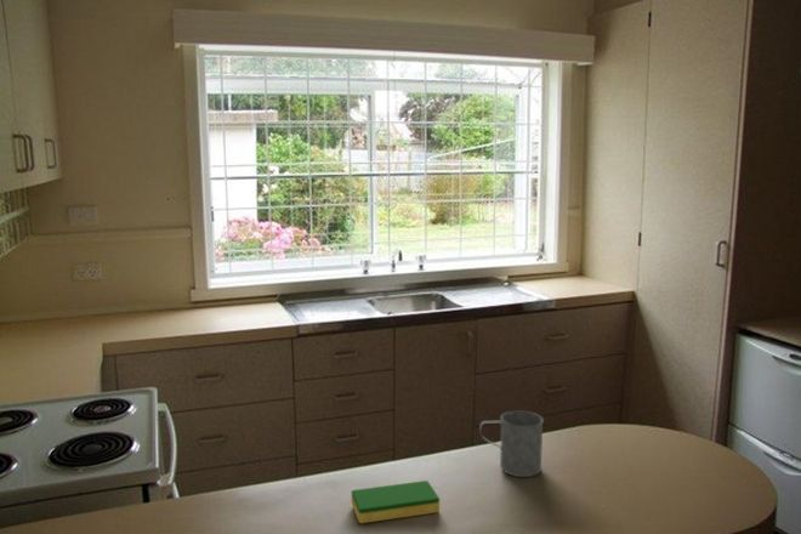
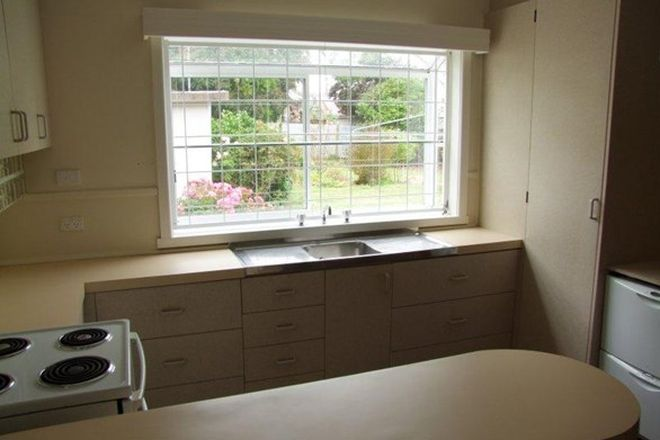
- dish sponge [351,479,441,524]
- mug [478,410,545,478]
